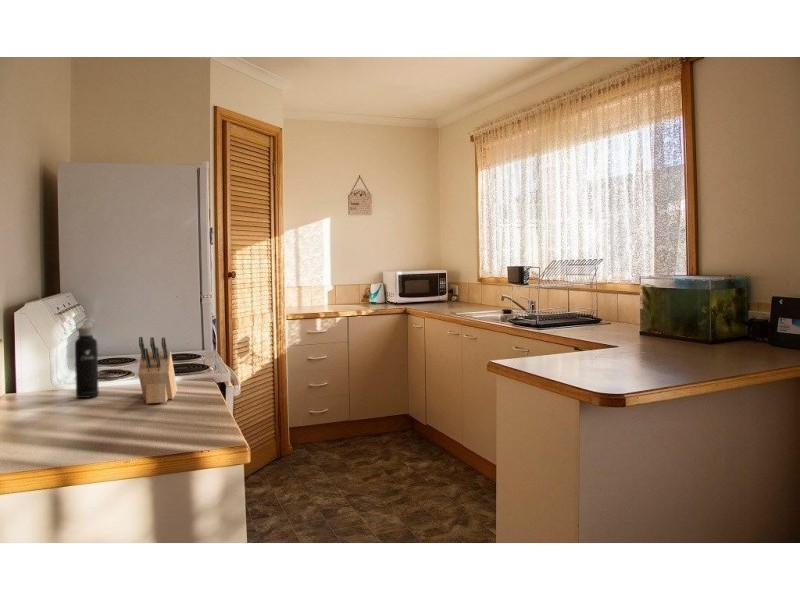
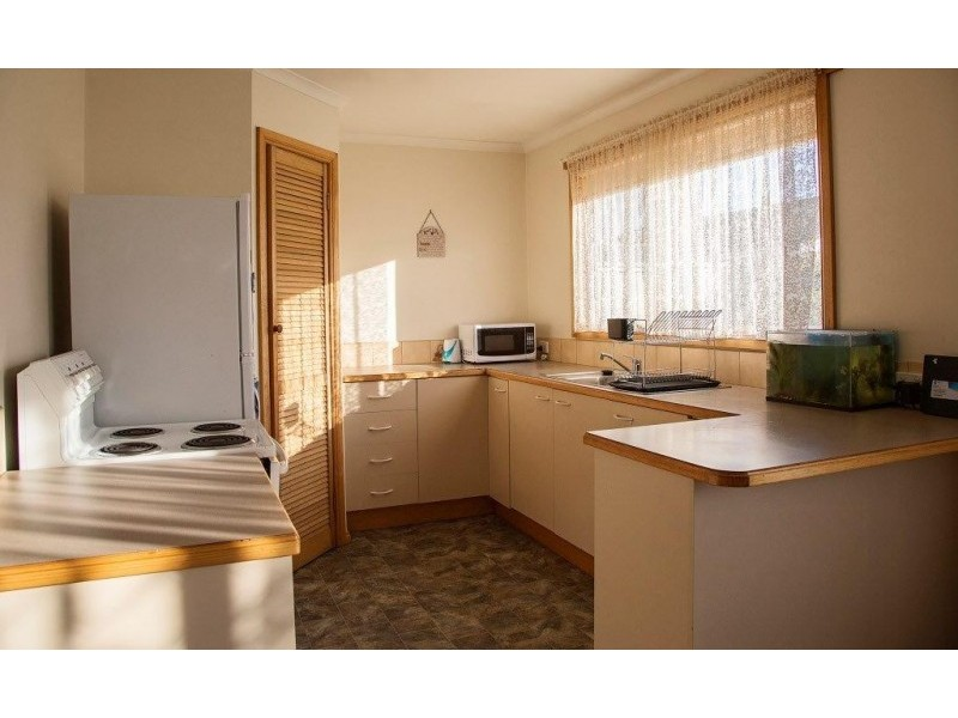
- water bottle [74,319,100,399]
- knife block [137,336,178,404]
